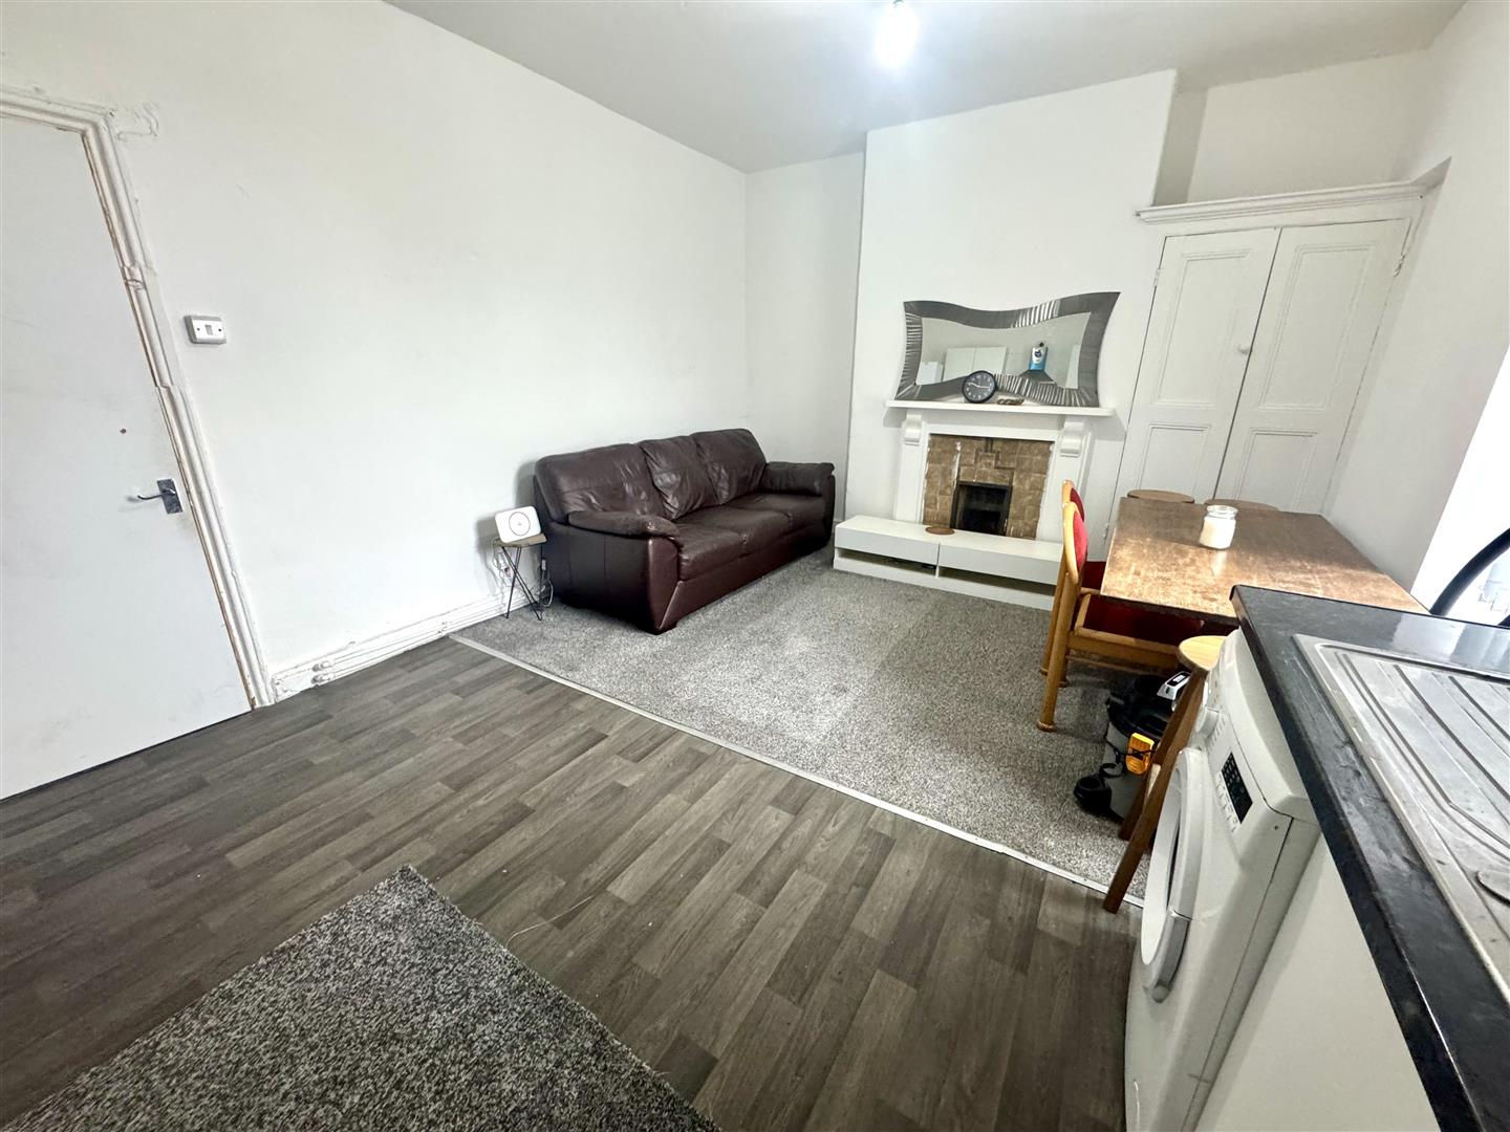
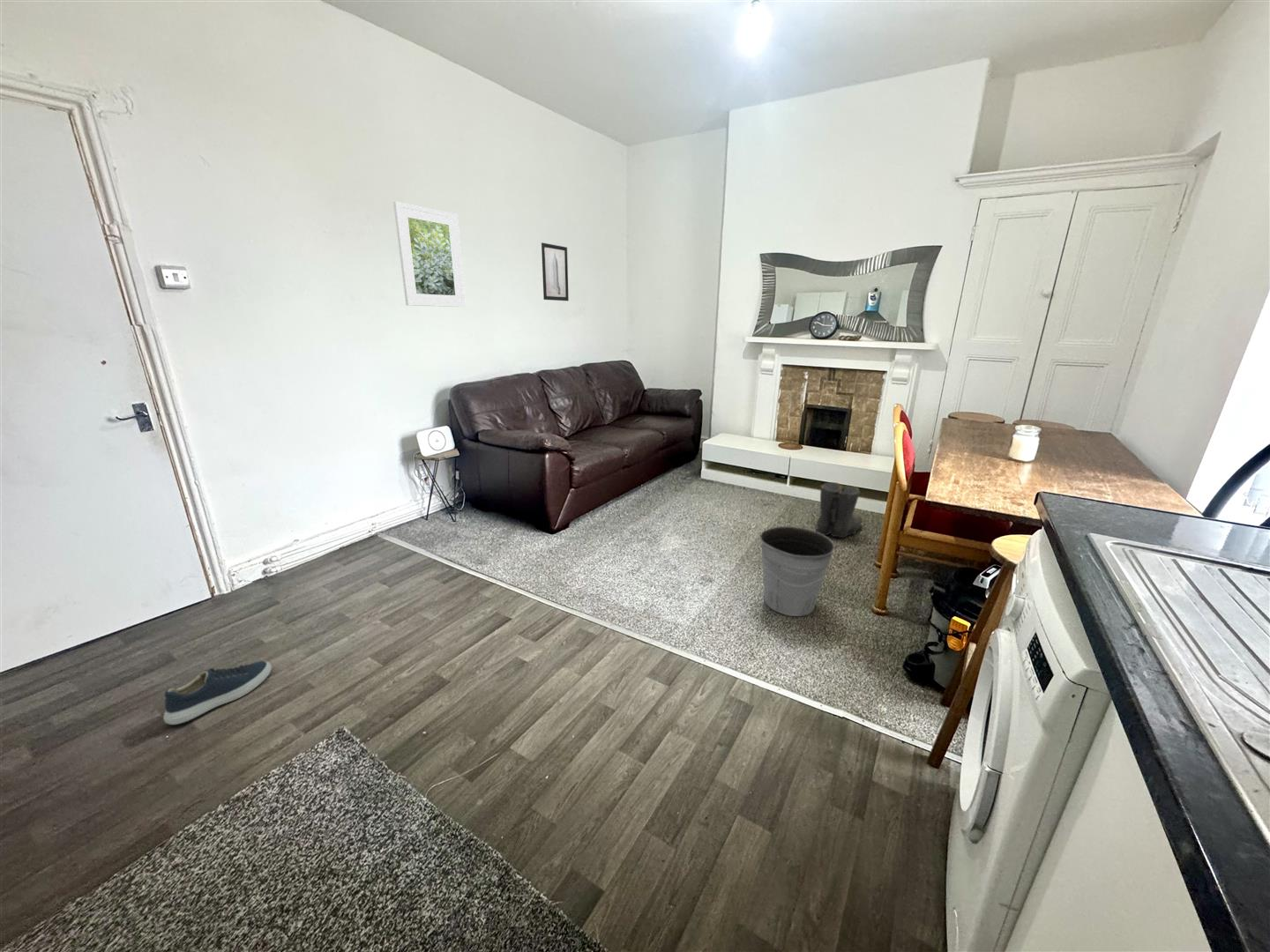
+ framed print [392,201,467,308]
+ wall art [541,242,570,301]
+ shoe [162,660,273,725]
+ boots [813,481,863,539]
+ bucket [756,525,839,617]
